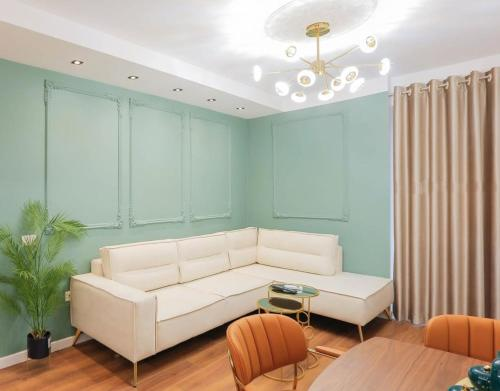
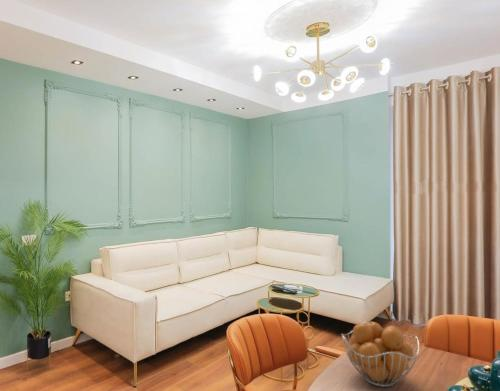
+ fruit basket [341,321,420,388]
